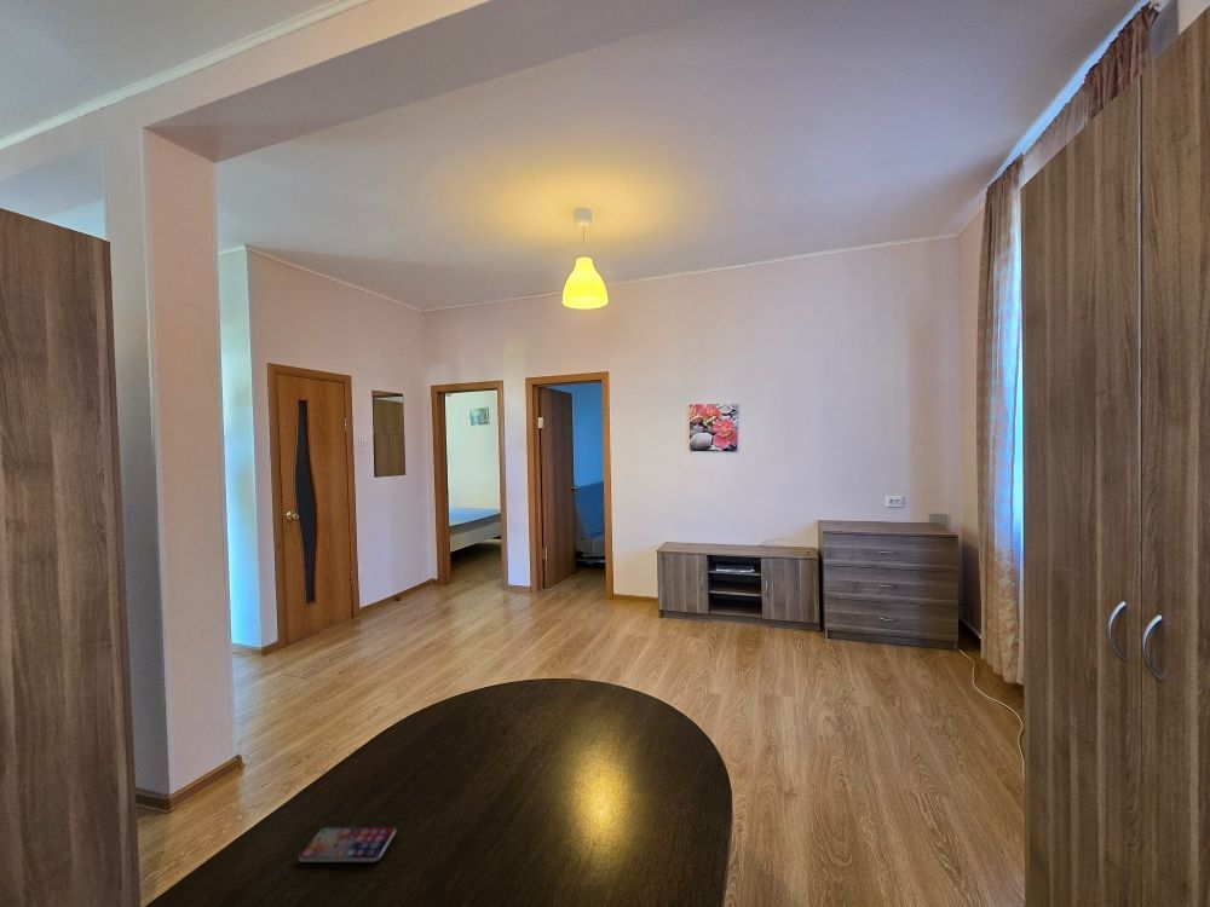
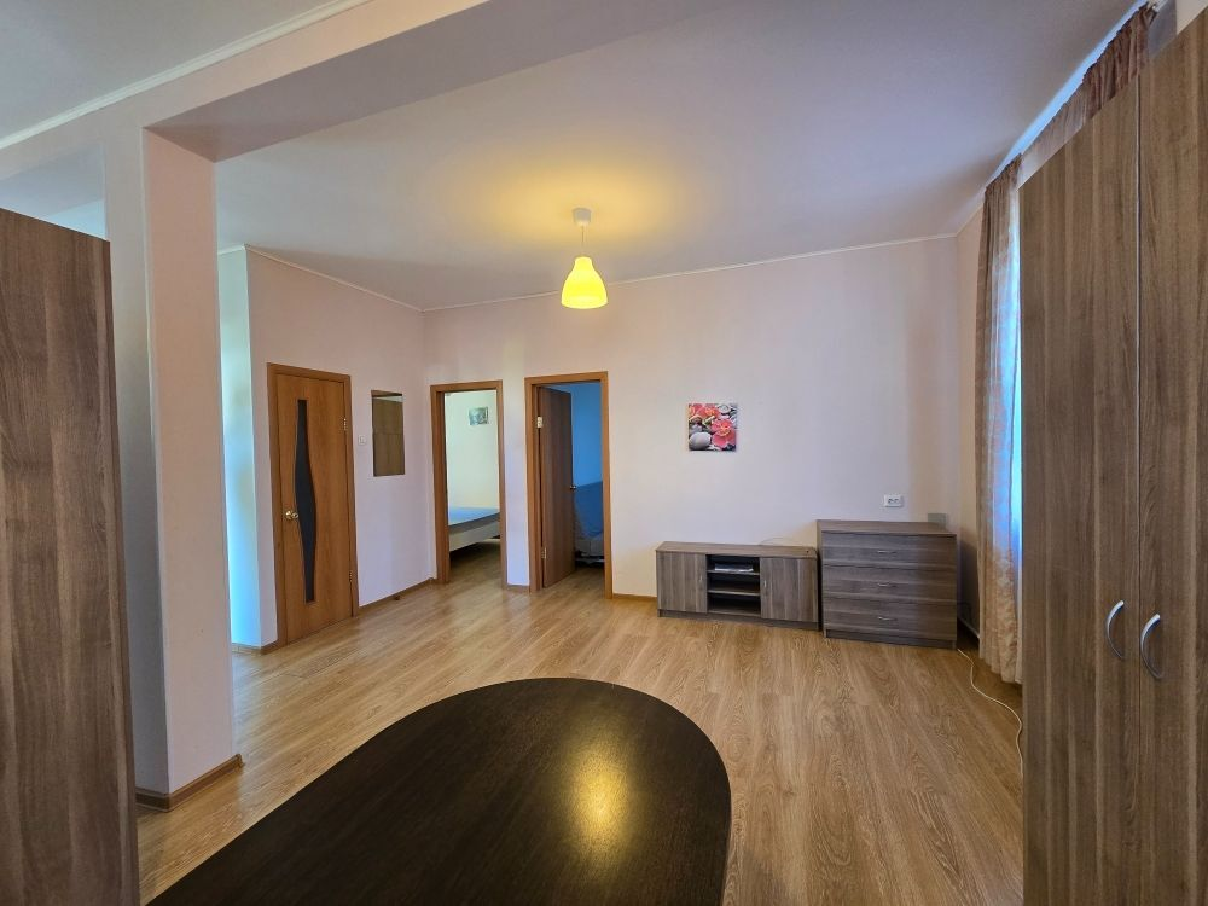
- smartphone [298,826,397,863]
